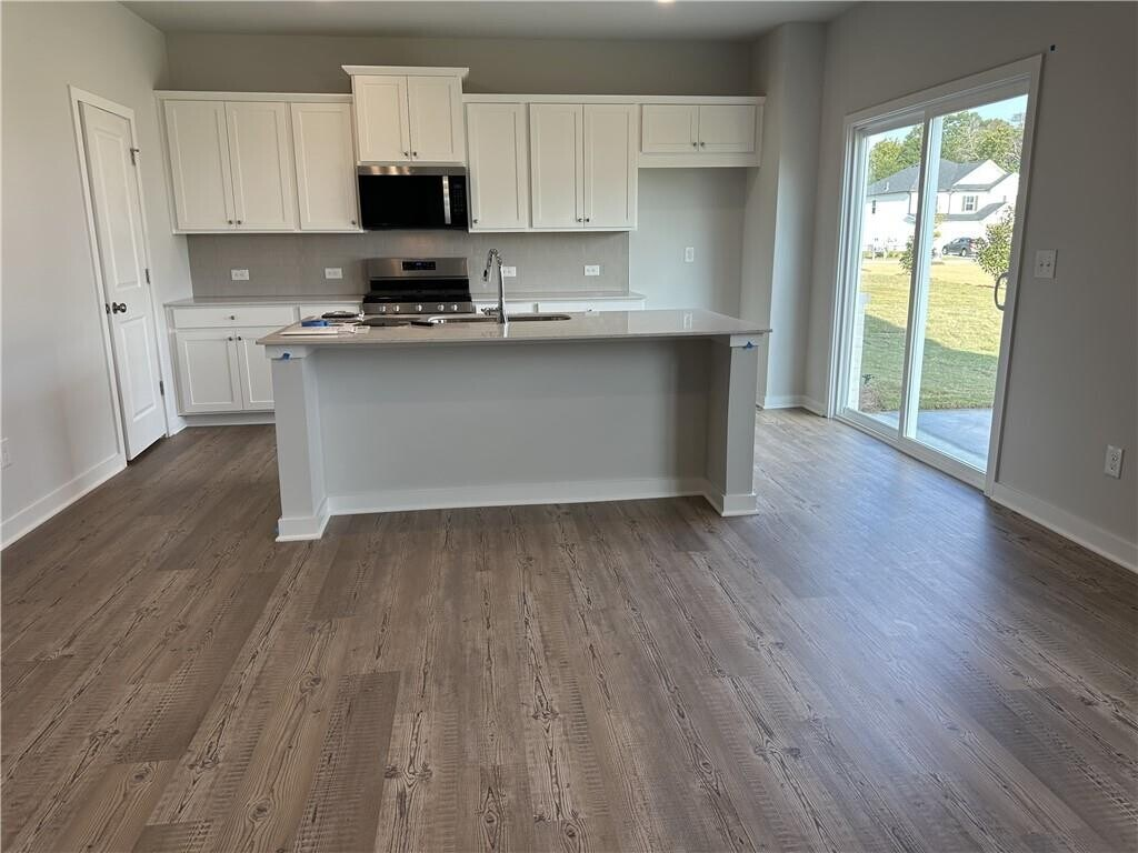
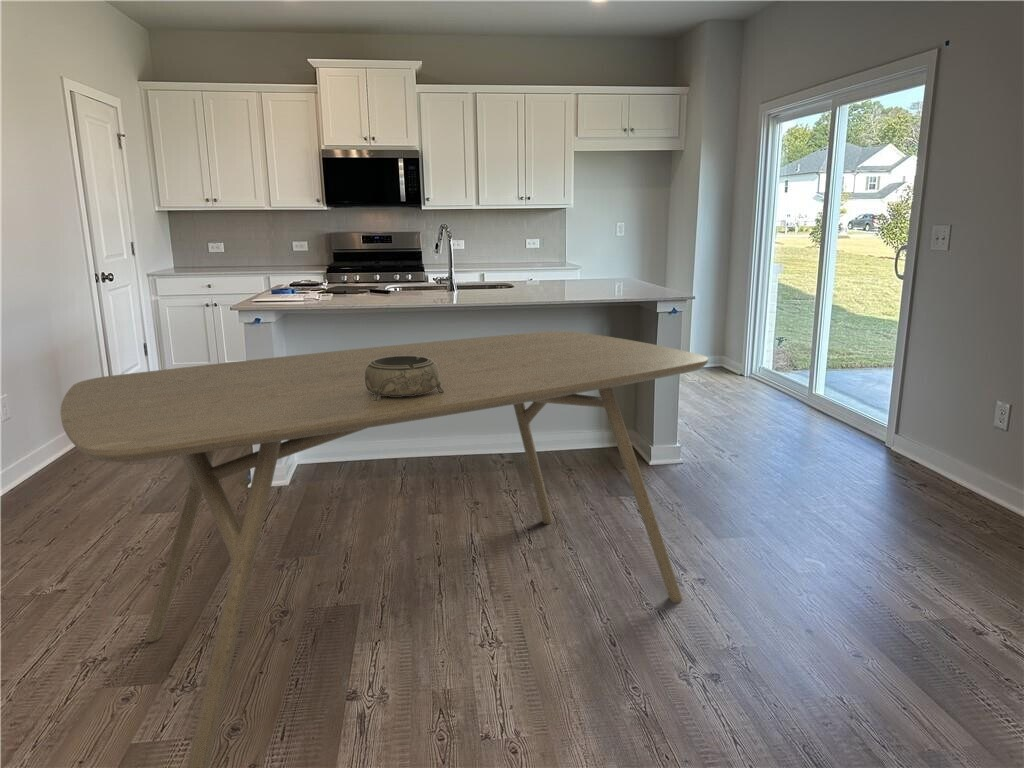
+ decorative bowl [365,356,445,401]
+ dining table [60,330,709,768]
